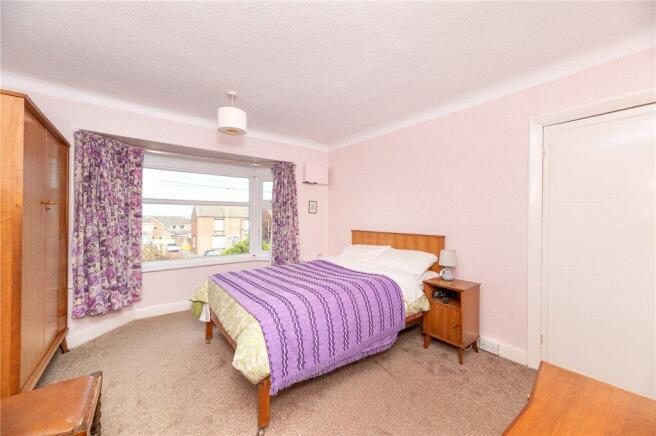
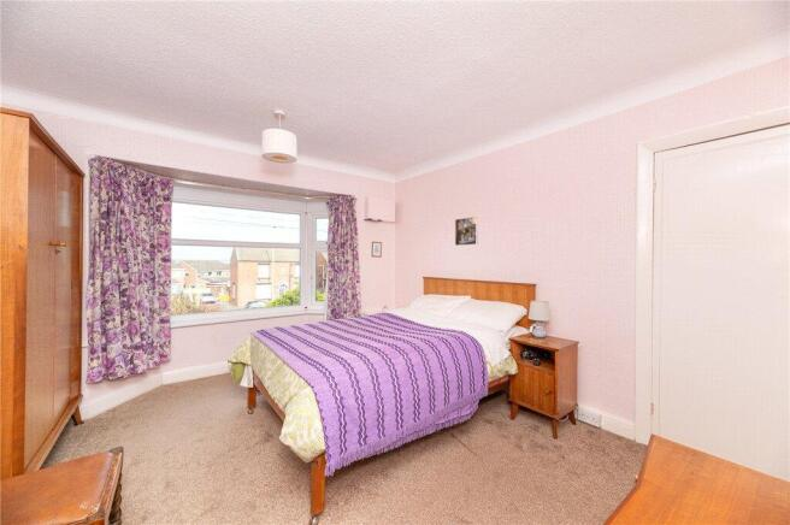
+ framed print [454,216,479,247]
